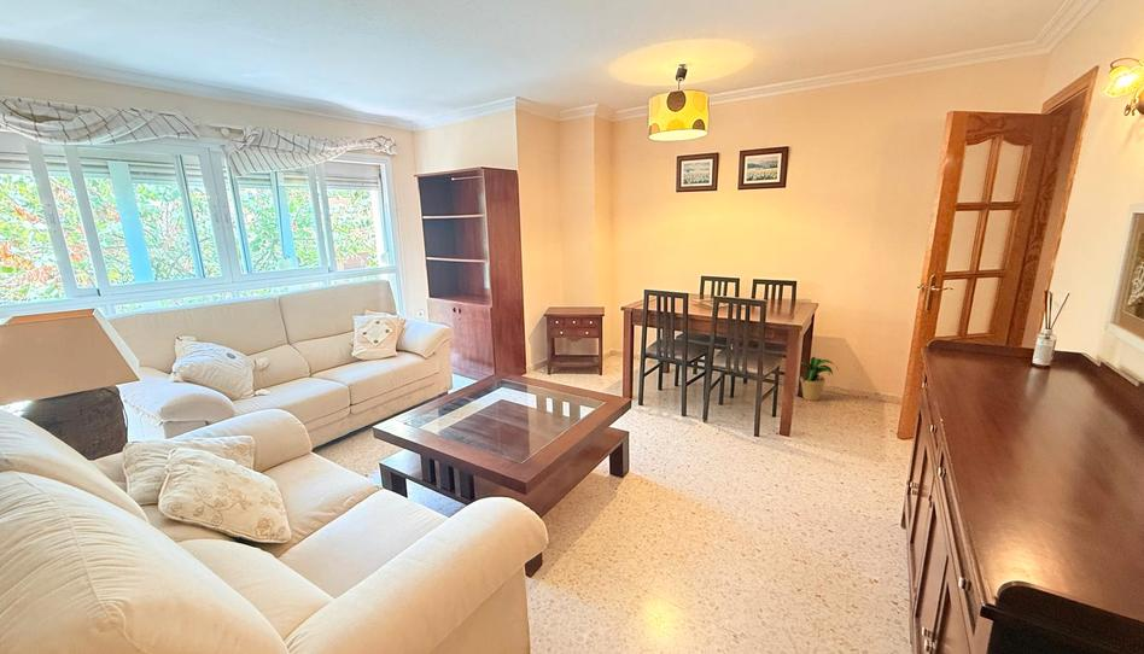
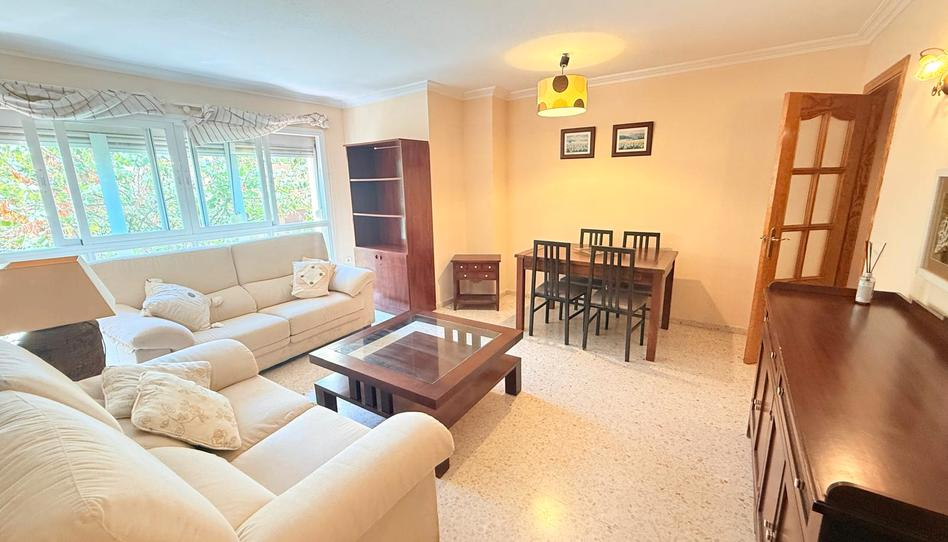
- potted plant [799,356,839,402]
